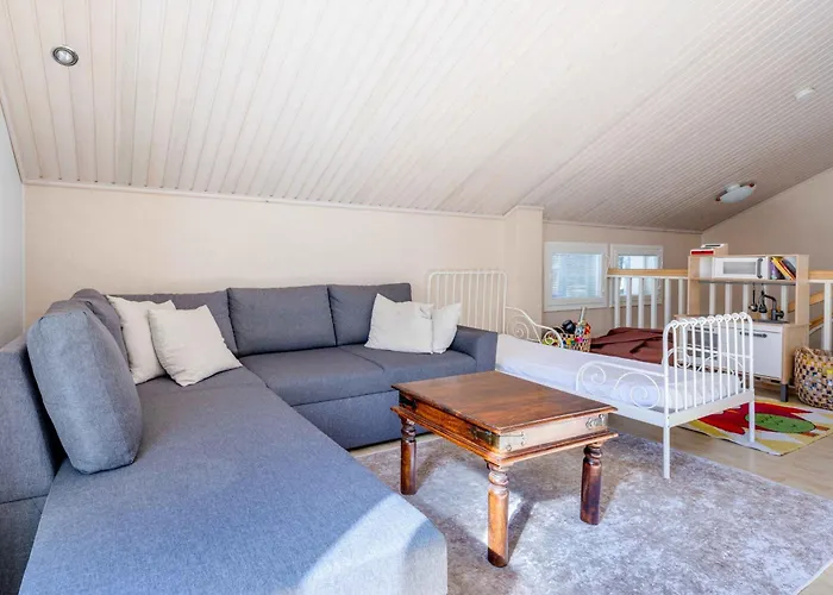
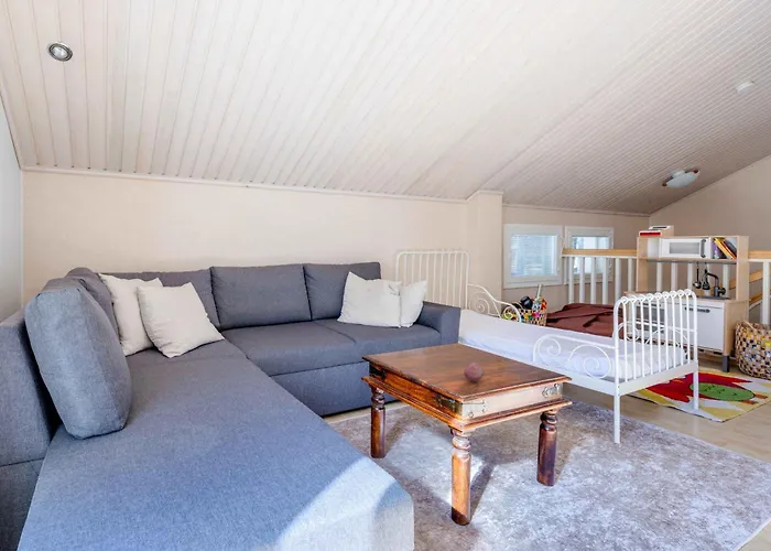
+ fruit [463,361,486,382]
